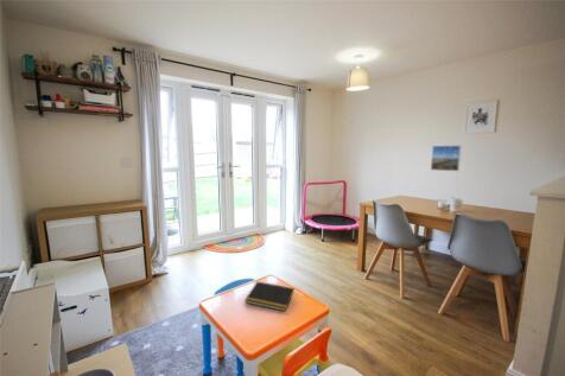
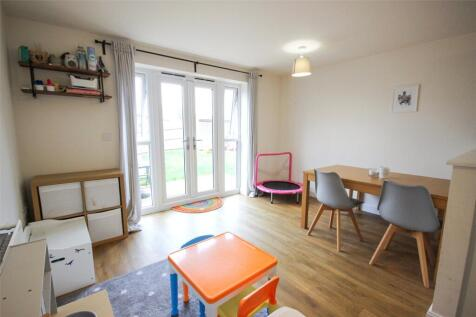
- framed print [430,144,463,172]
- notepad [243,281,296,312]
